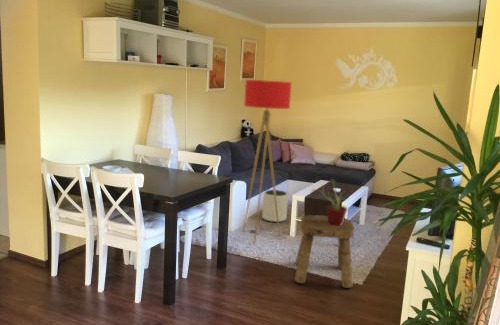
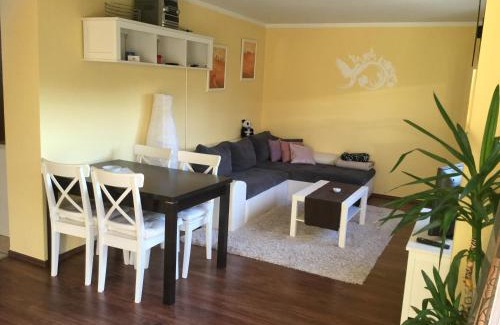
- potted plant [308,178,349,226]
- stool [294,214,355,289]
- plant pot [261,189,289,223]
- floor lamp [242,79,292,245]
